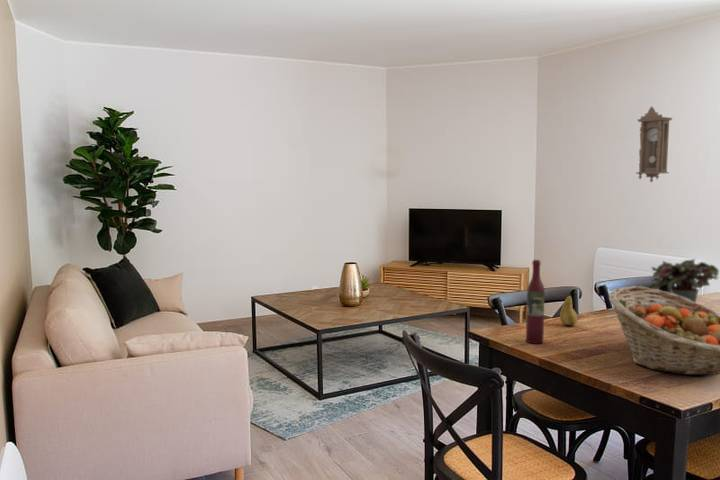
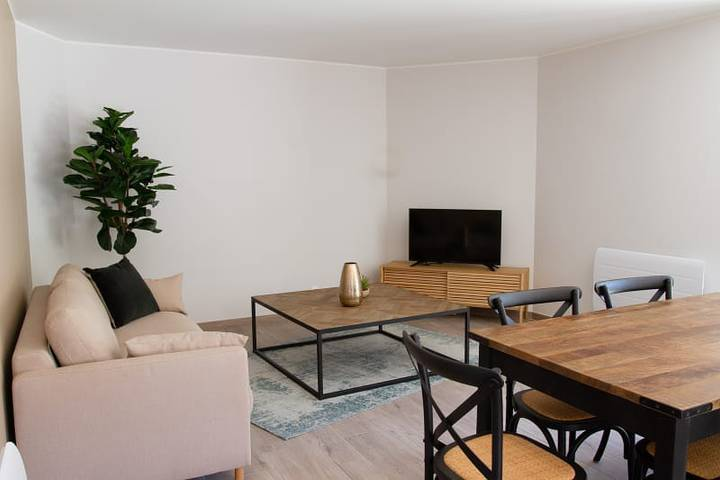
- fruit [559,294,579,326]
- pendulum clock [635,106,673,183]
- fruit basket [608,285,720,376]
- potted plant [649,258,720,303]
- wine bottle [525,259,546,344]
